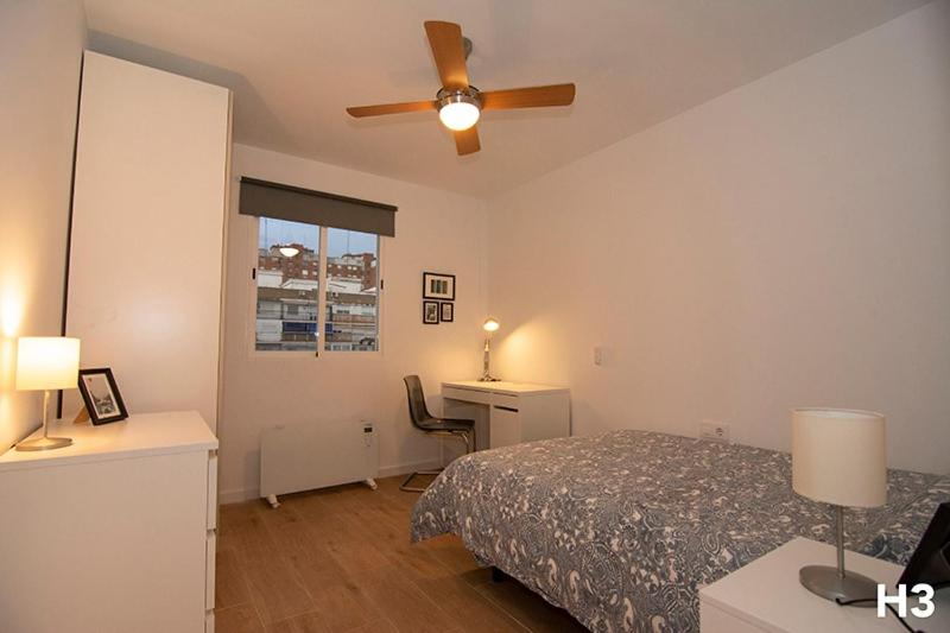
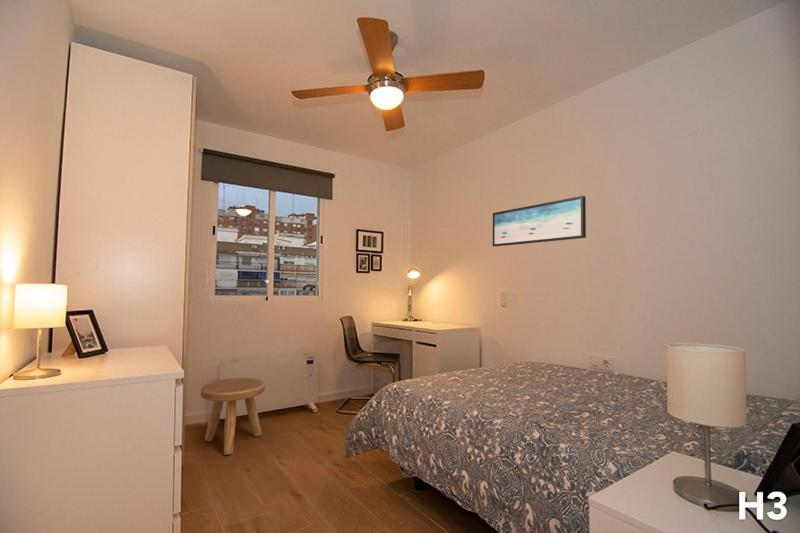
+ wall art [492,195,587,247]
+ stool [200,377,266,456]
